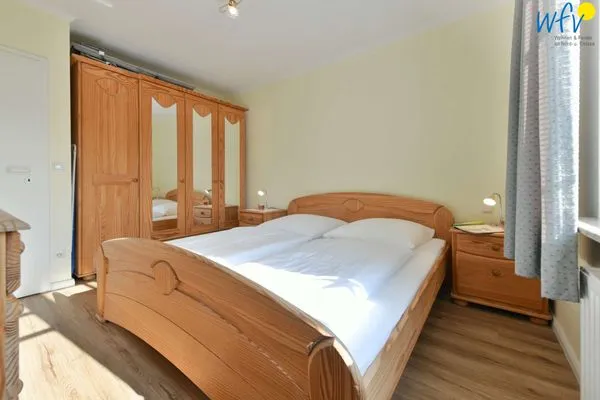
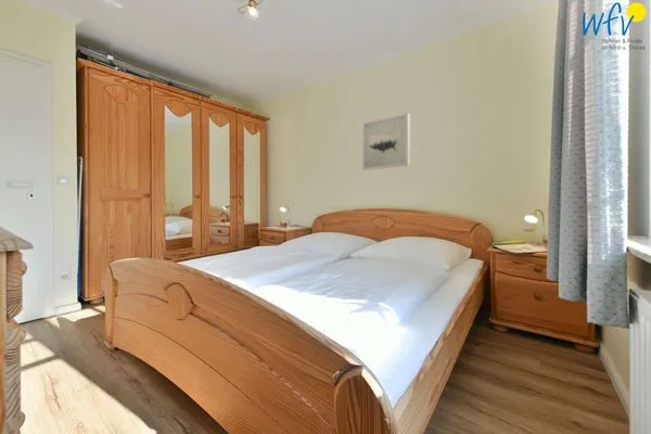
+ wall art [361,112,411,171]
